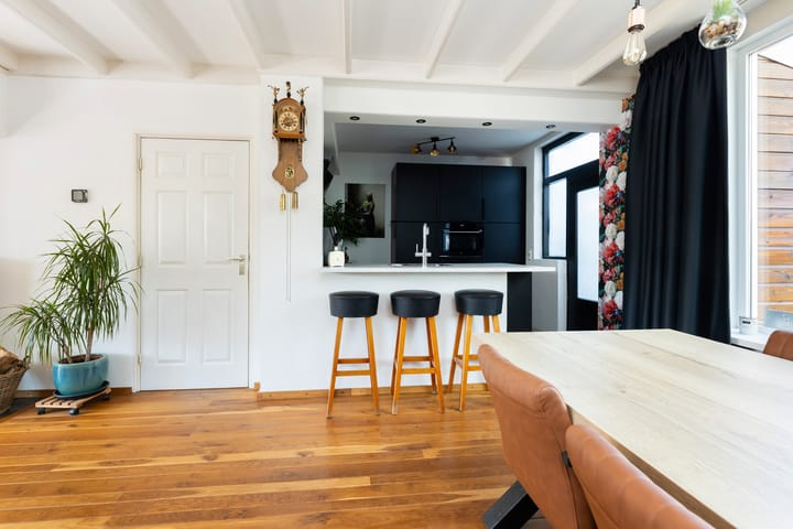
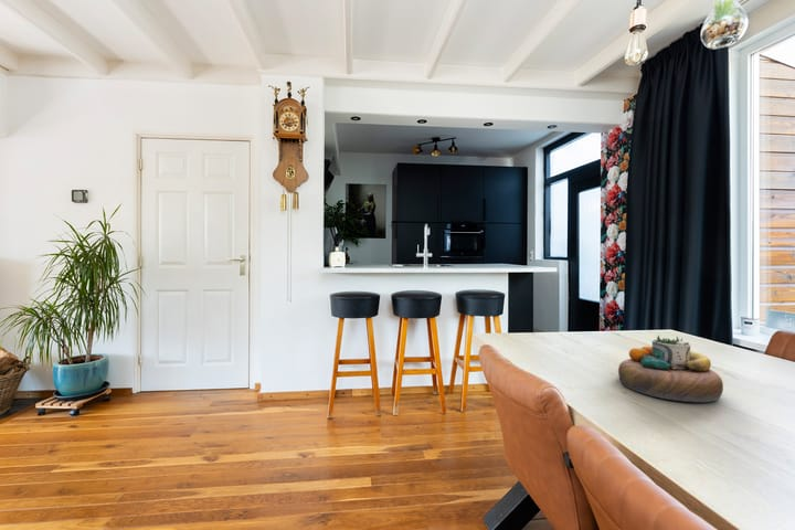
+ decorative bowl [617,335,724,403]
